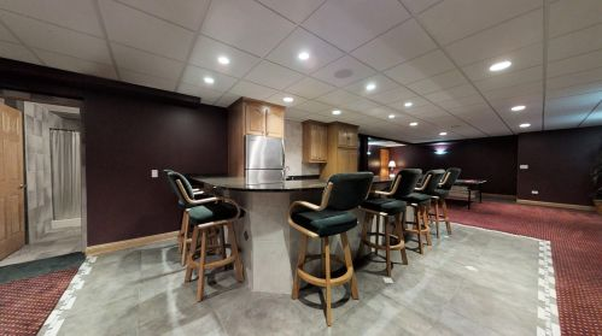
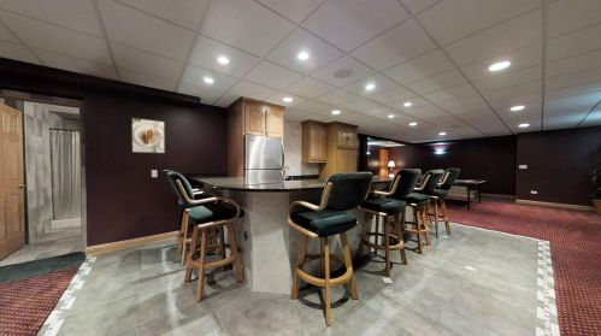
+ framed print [130,116,166,155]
